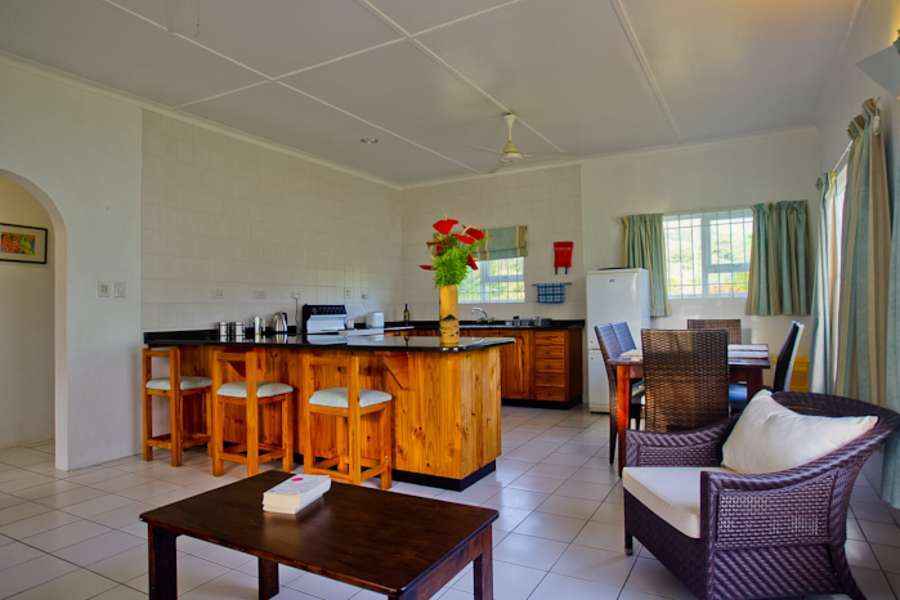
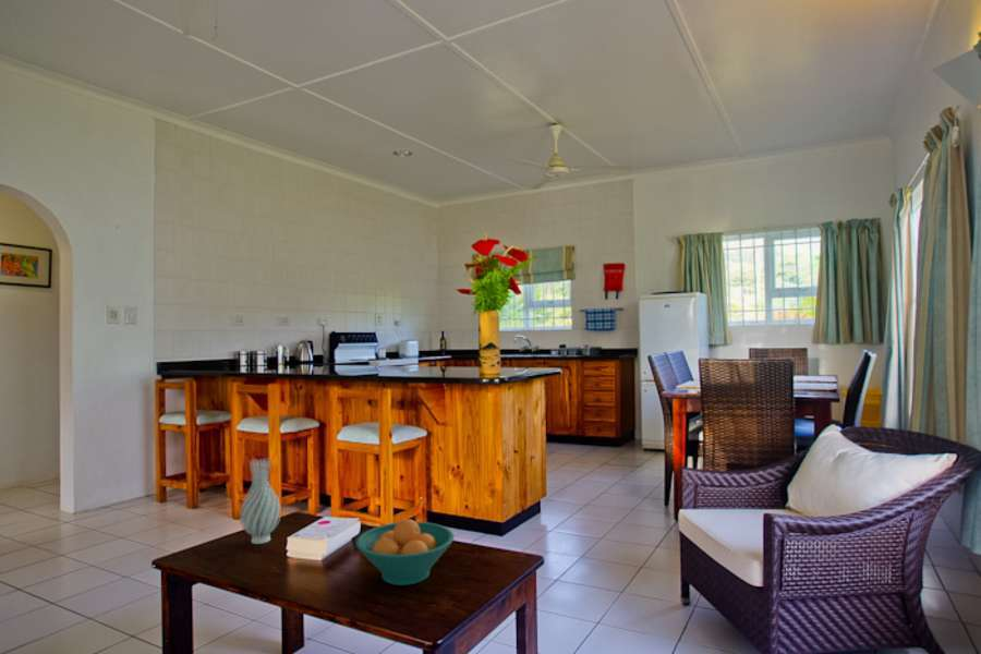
+ vase [239,459,282,545]
+ fruit bowl [354,518,456,586]
